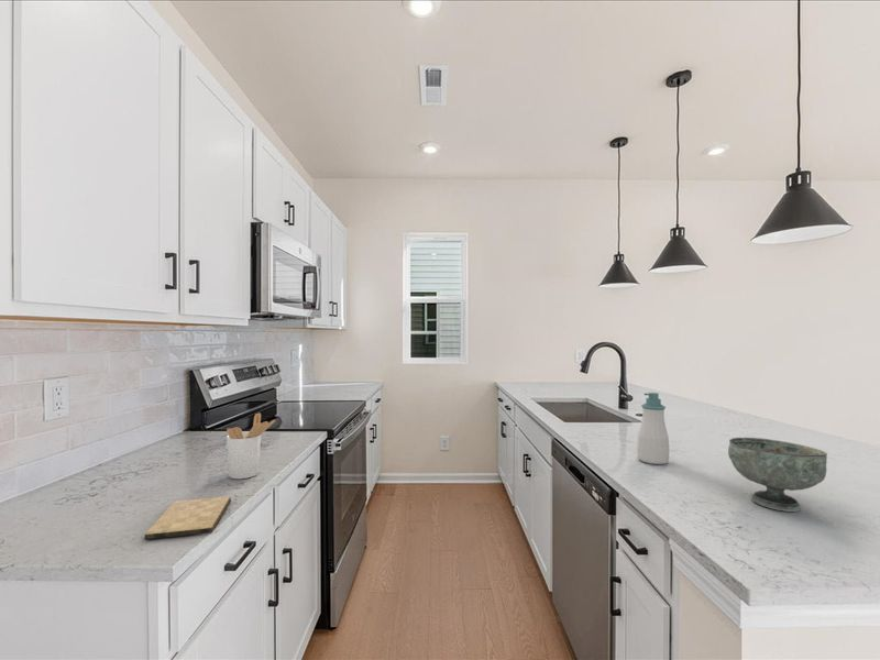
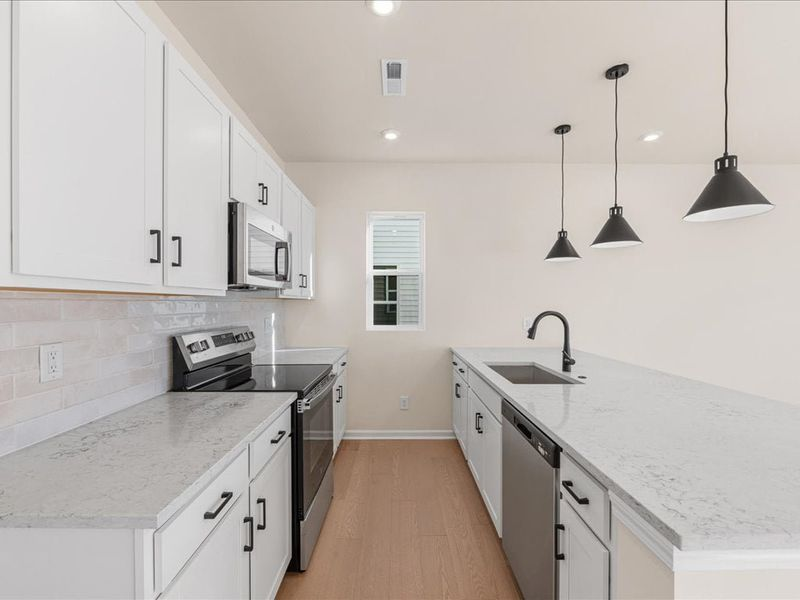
- bowl [727,437,828,513]
- soap bottle [636,392,670,465]
- utensil holder [226,411,276,480]
- cutting board [144,495,232,540]
